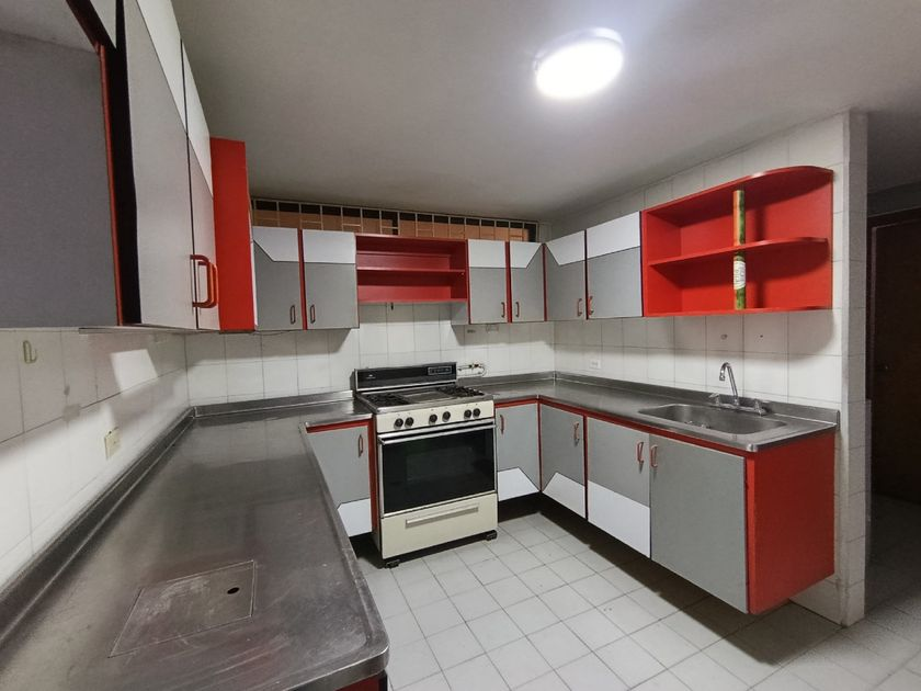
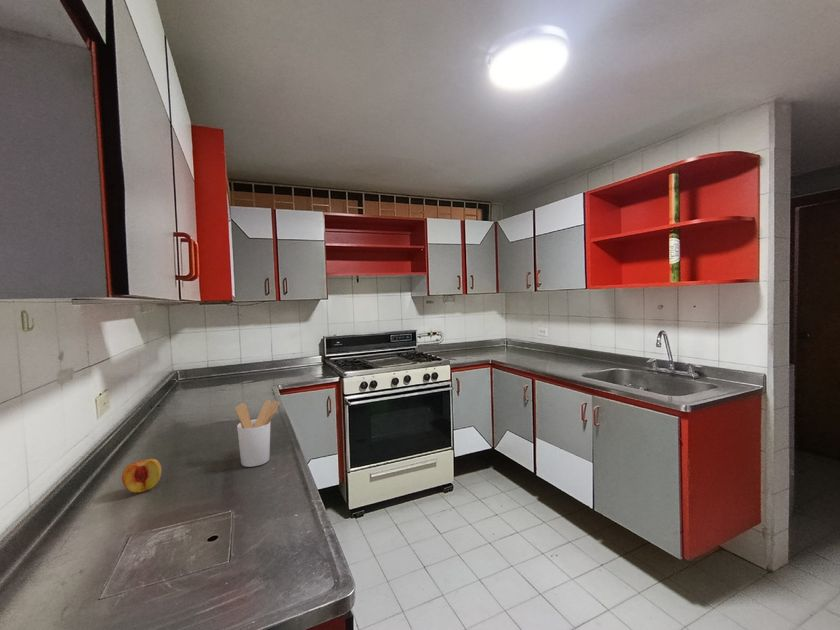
+ fruit [121,458,163,493]
+ utensil holder [235,399,280,468]
